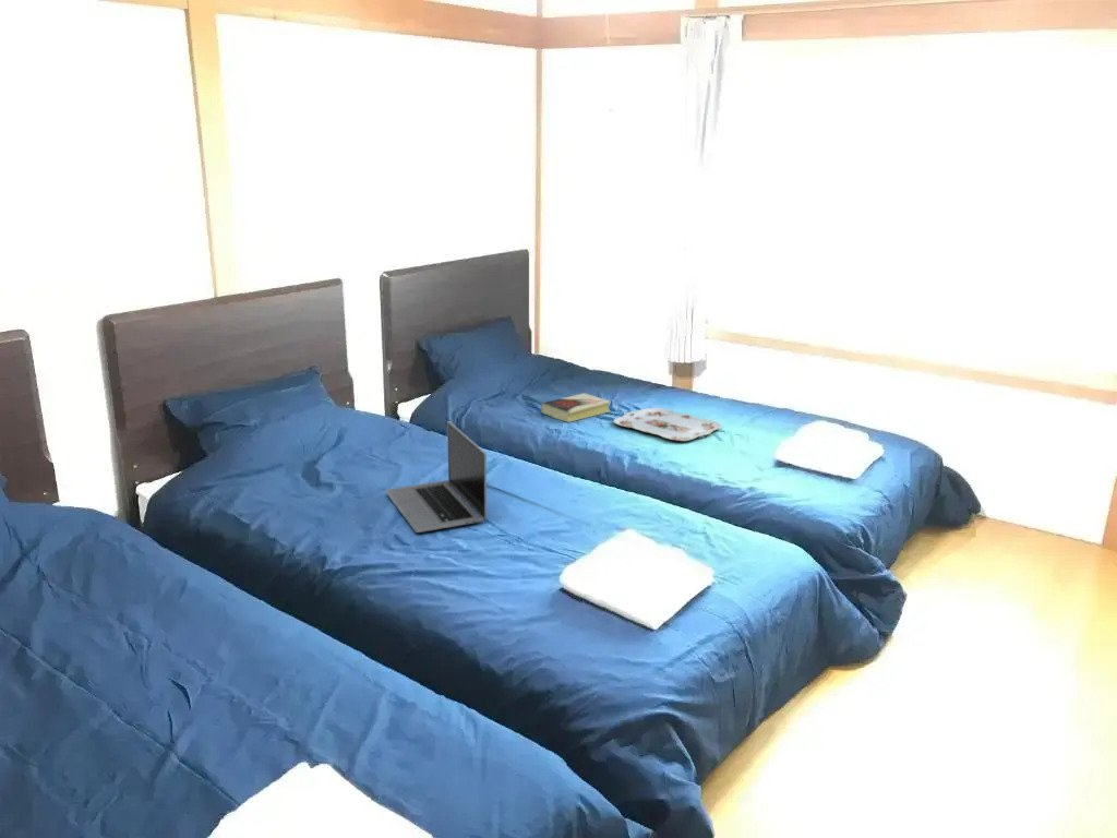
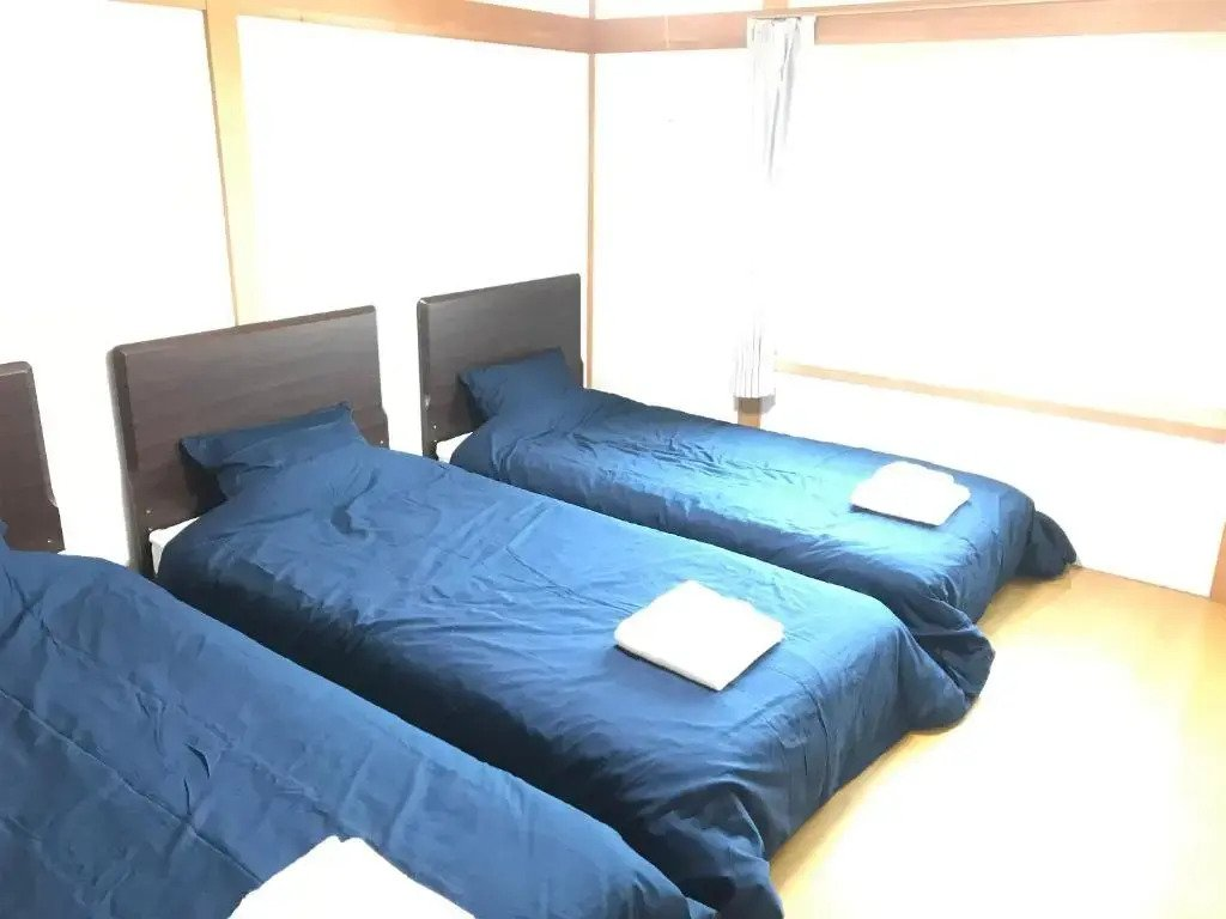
- book [540,392,612,423]
- serving tray [613,407,722,442]
- laptop [385,420,488,534]
